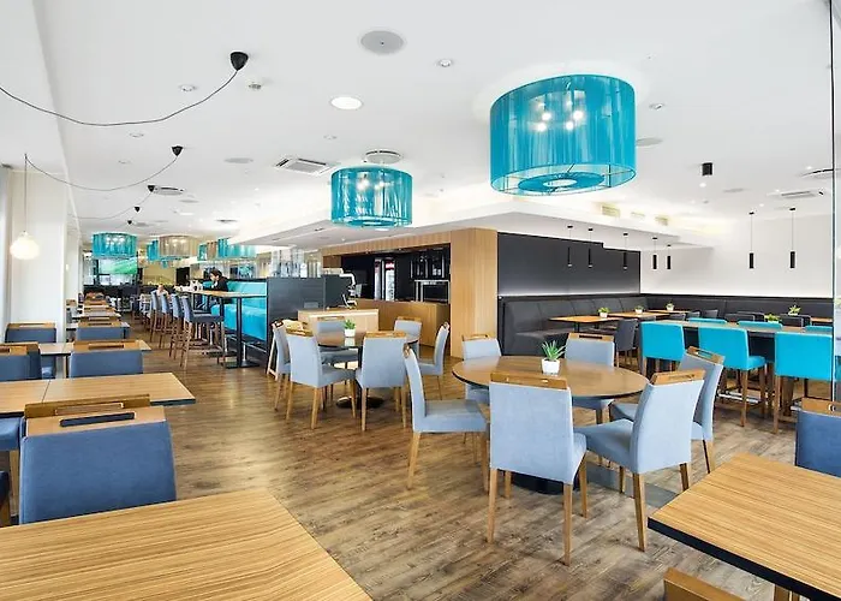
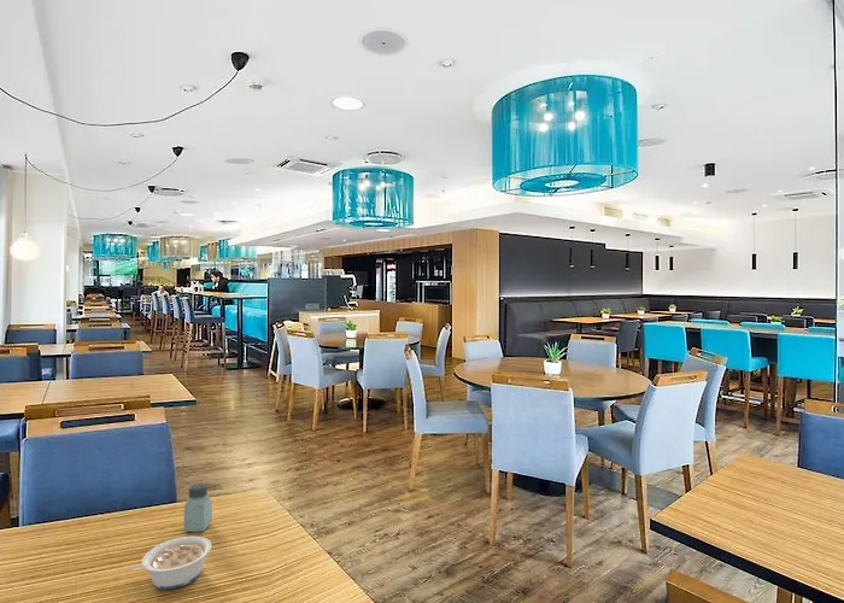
+ legume [128,535,212,591]
+ saltshaker [183,482,213,533]
